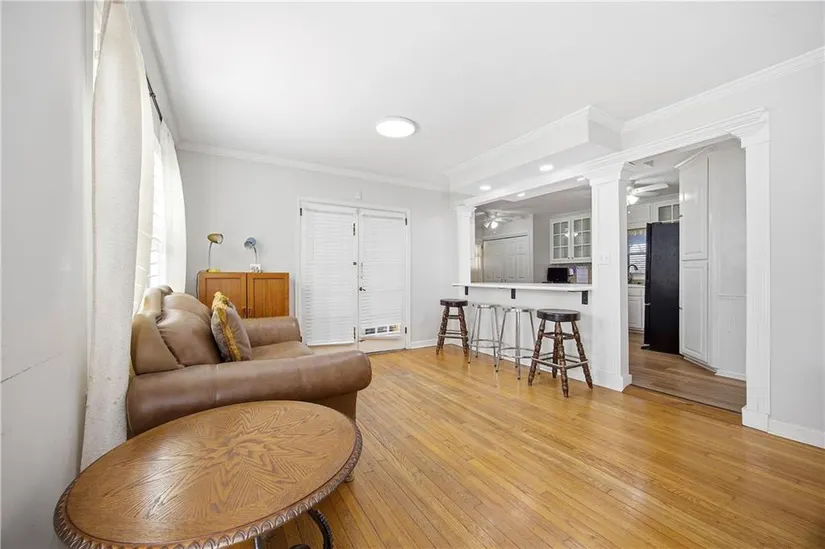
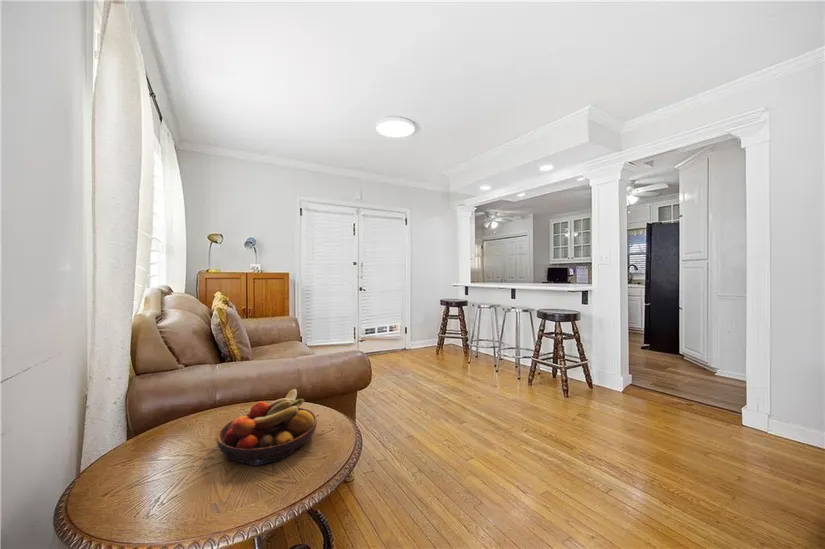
+ fruit bowl [216,388,318,467]
